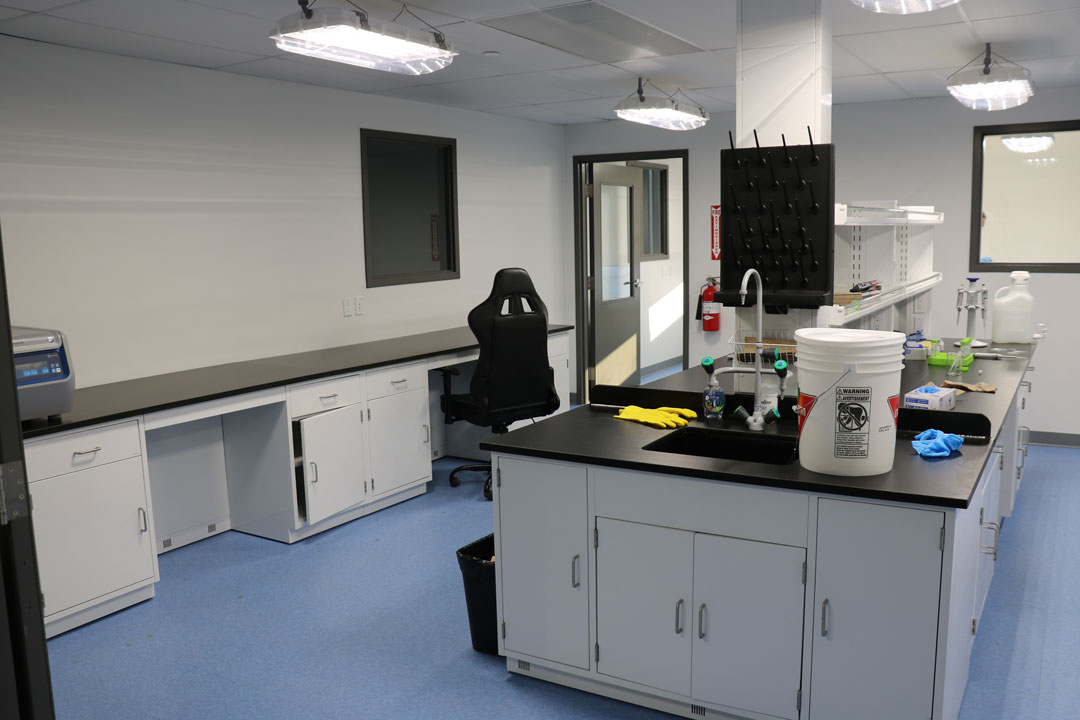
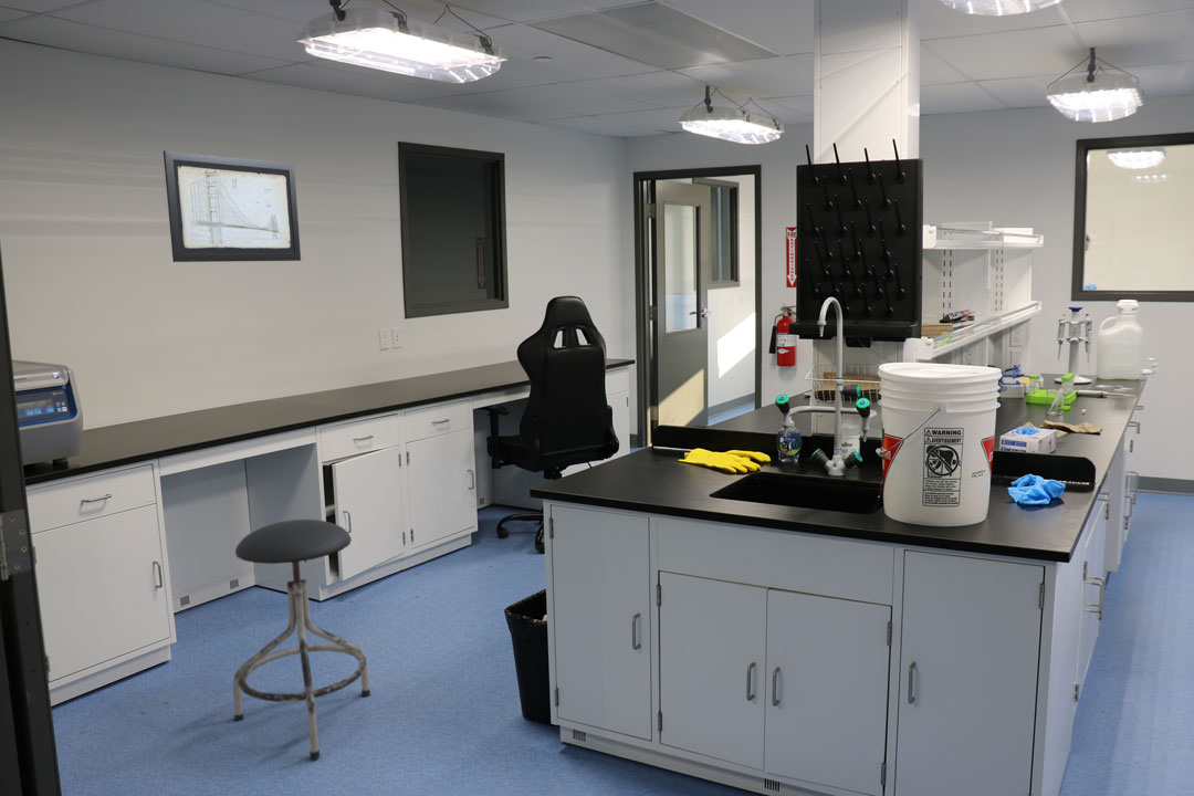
+ wall art [163,149,302,263]
+ stool [232,519,371,760]
